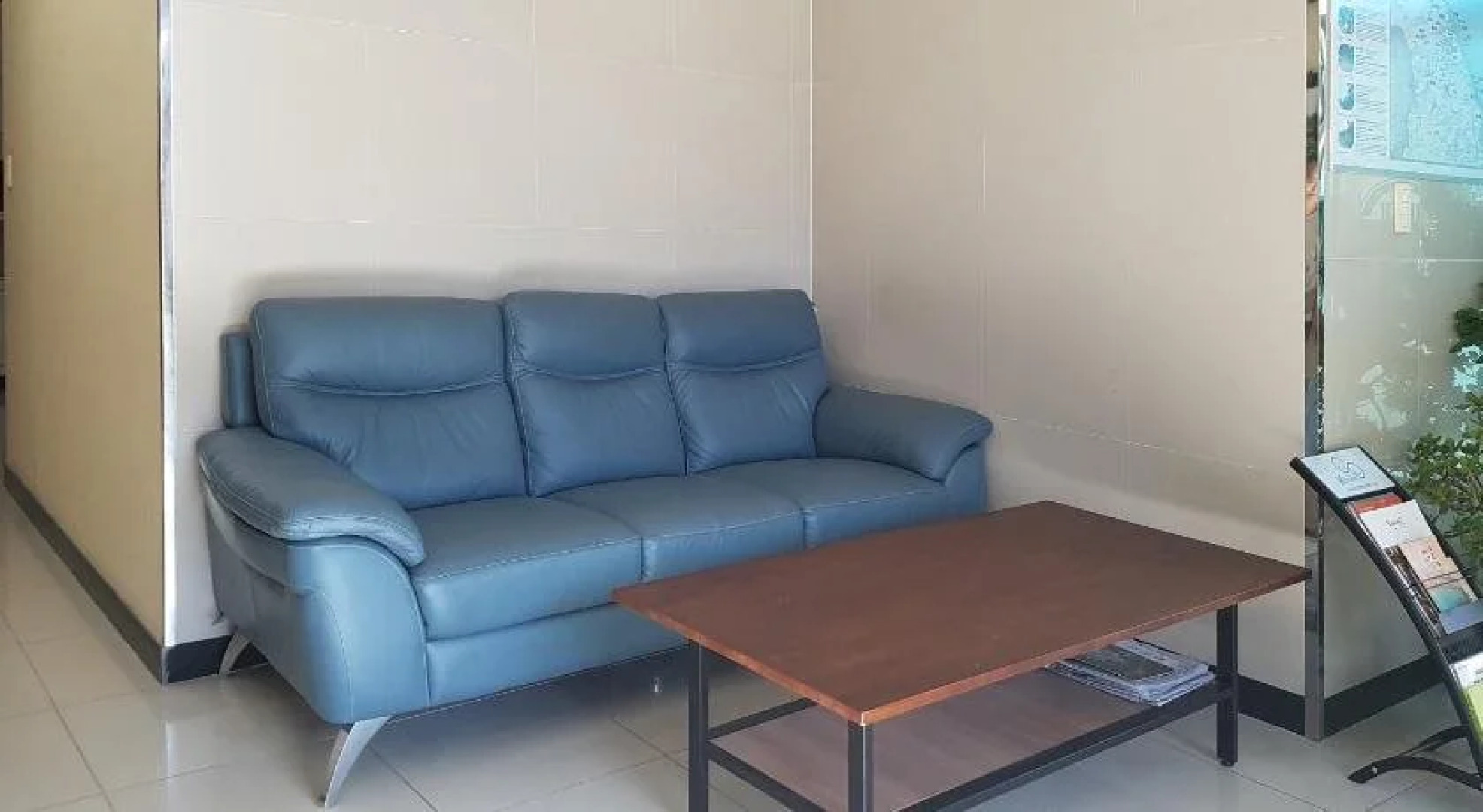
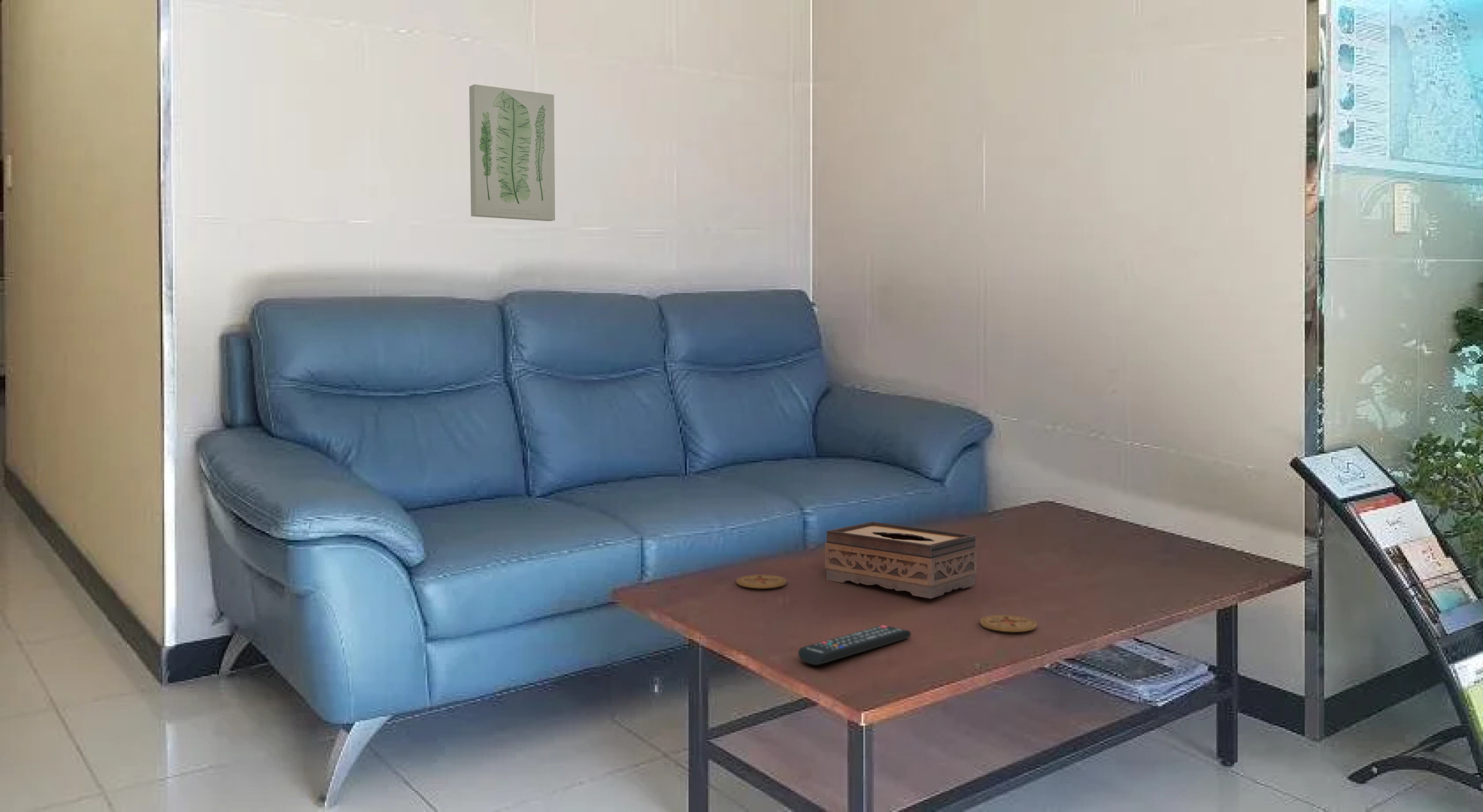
+ remote control [797,624,912,666]
+ coaster [979,614,1038,633]
+ coaster [735,574,787,589]
+ wall art [469,83,556,222]
+ tissue box [824,521,978,599]
